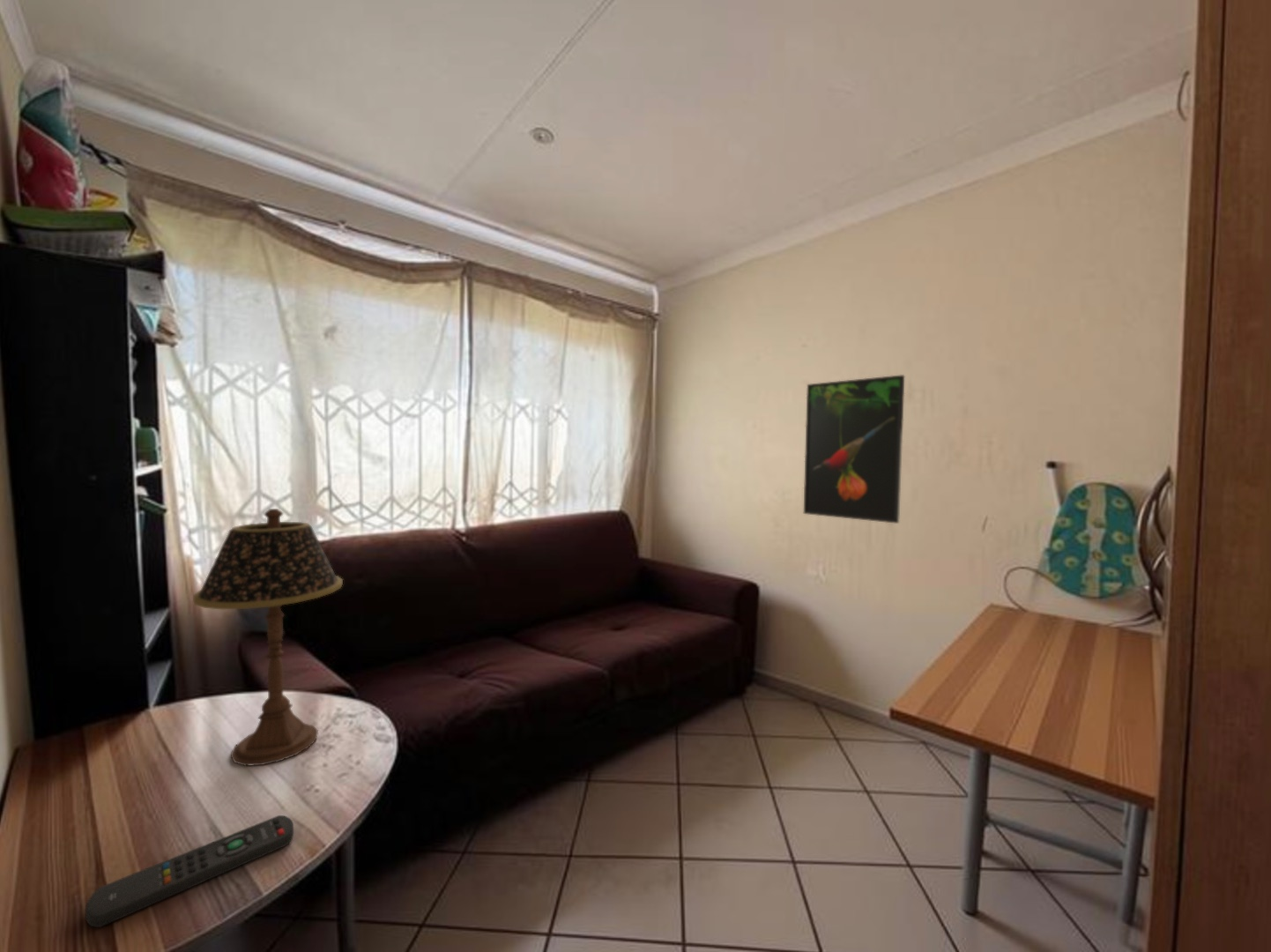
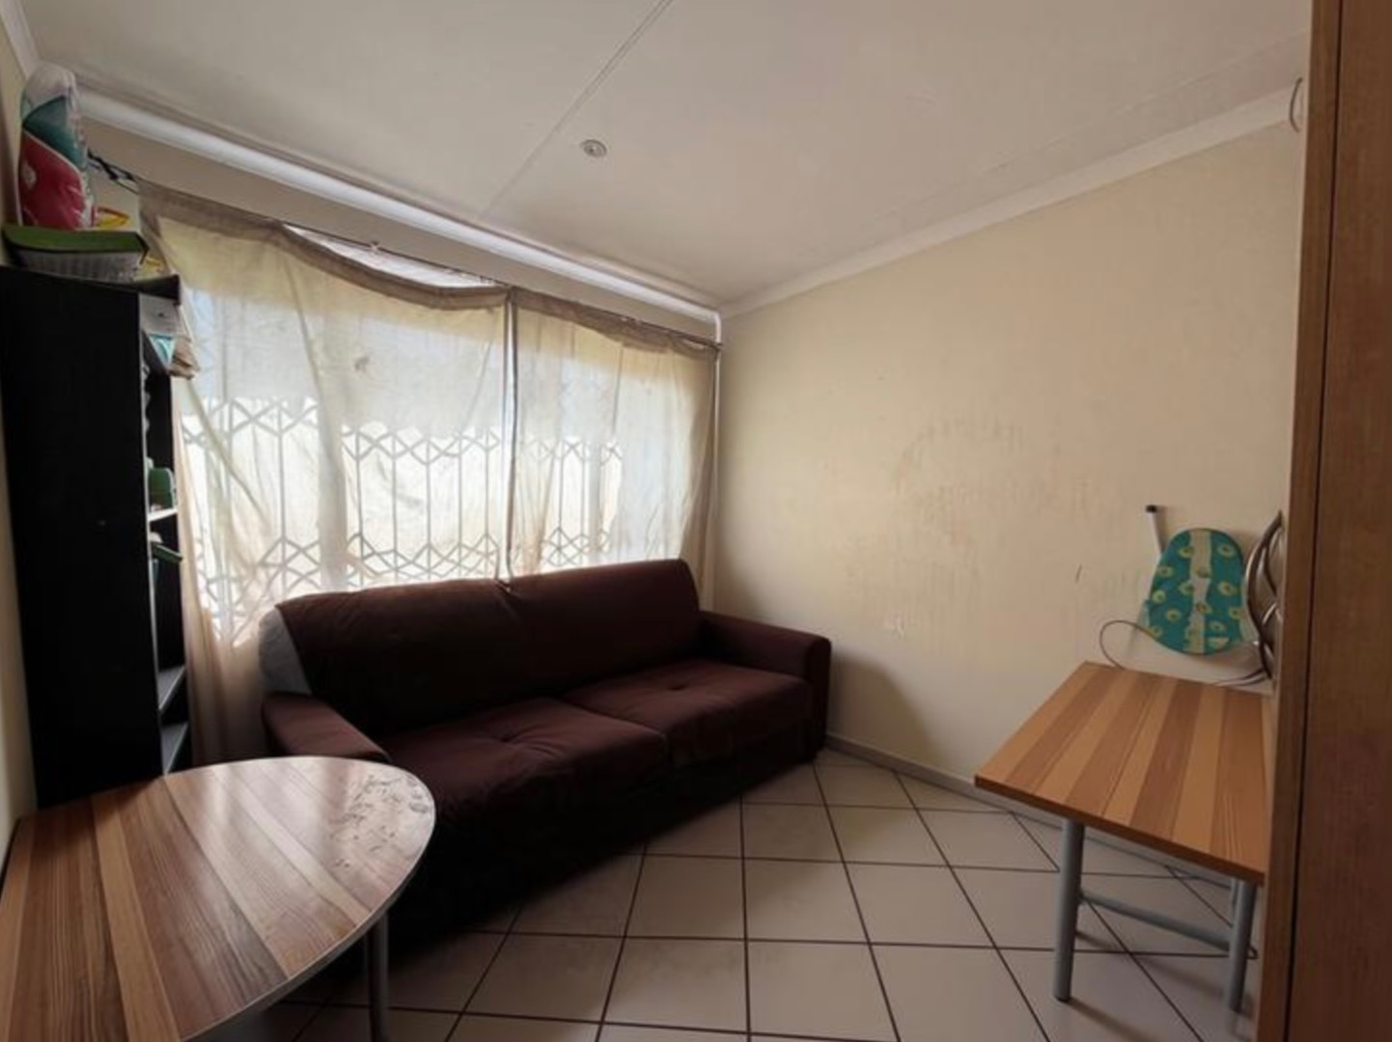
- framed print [803,374,905,524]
- remote control [85,814,294,928]
- table lamp [192,508,344,767]
